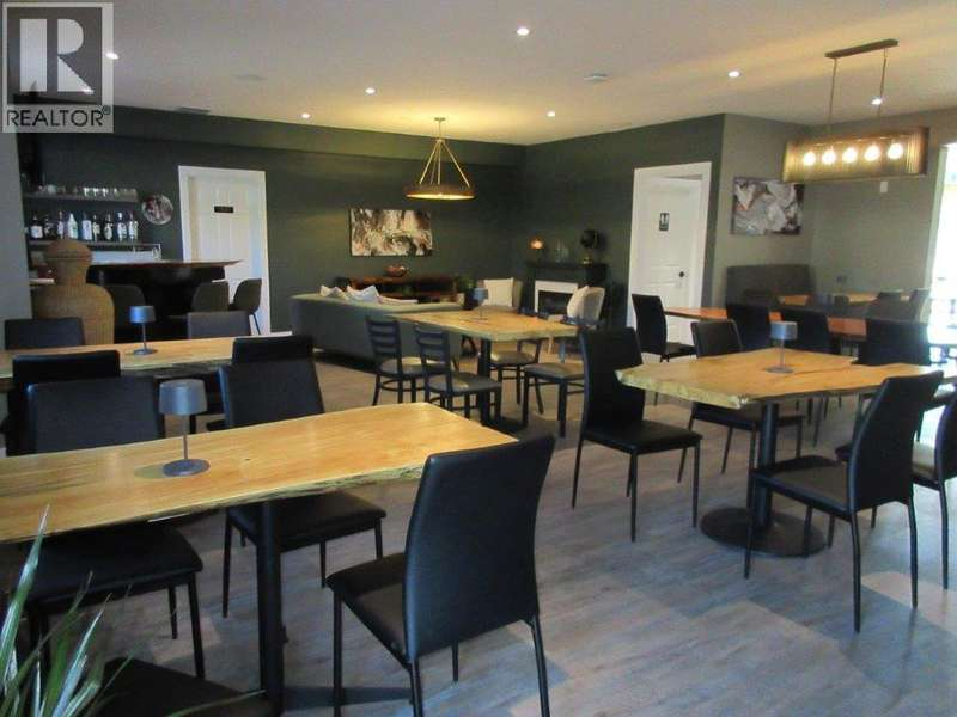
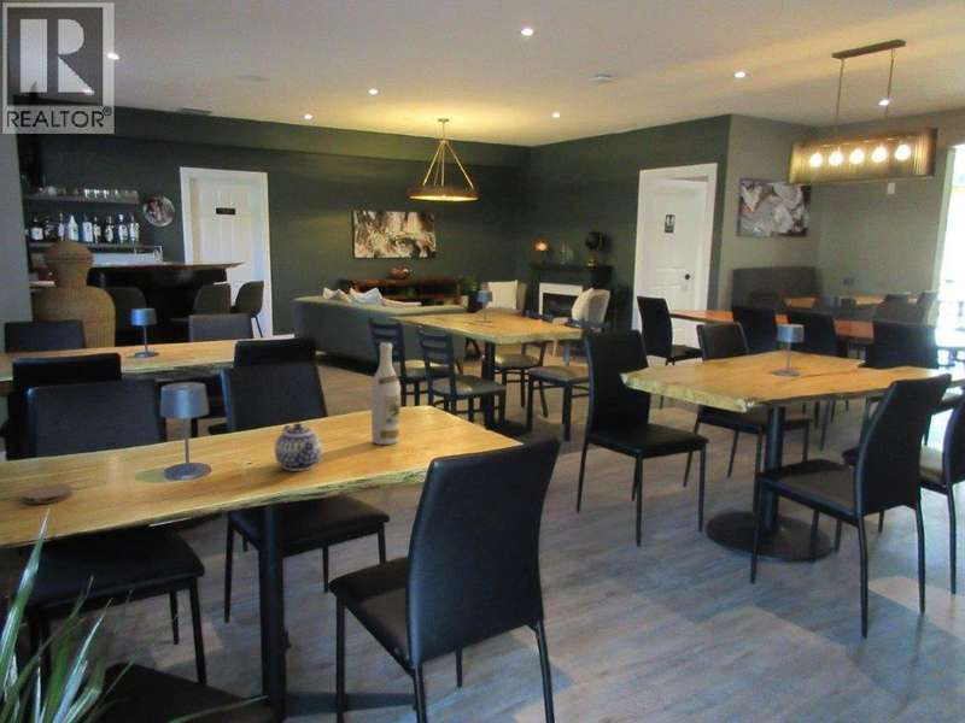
+ wine bottle [370,341,402,446]
+ coaster [21,483,74,505]
+ teapot [274,422,322,472]
